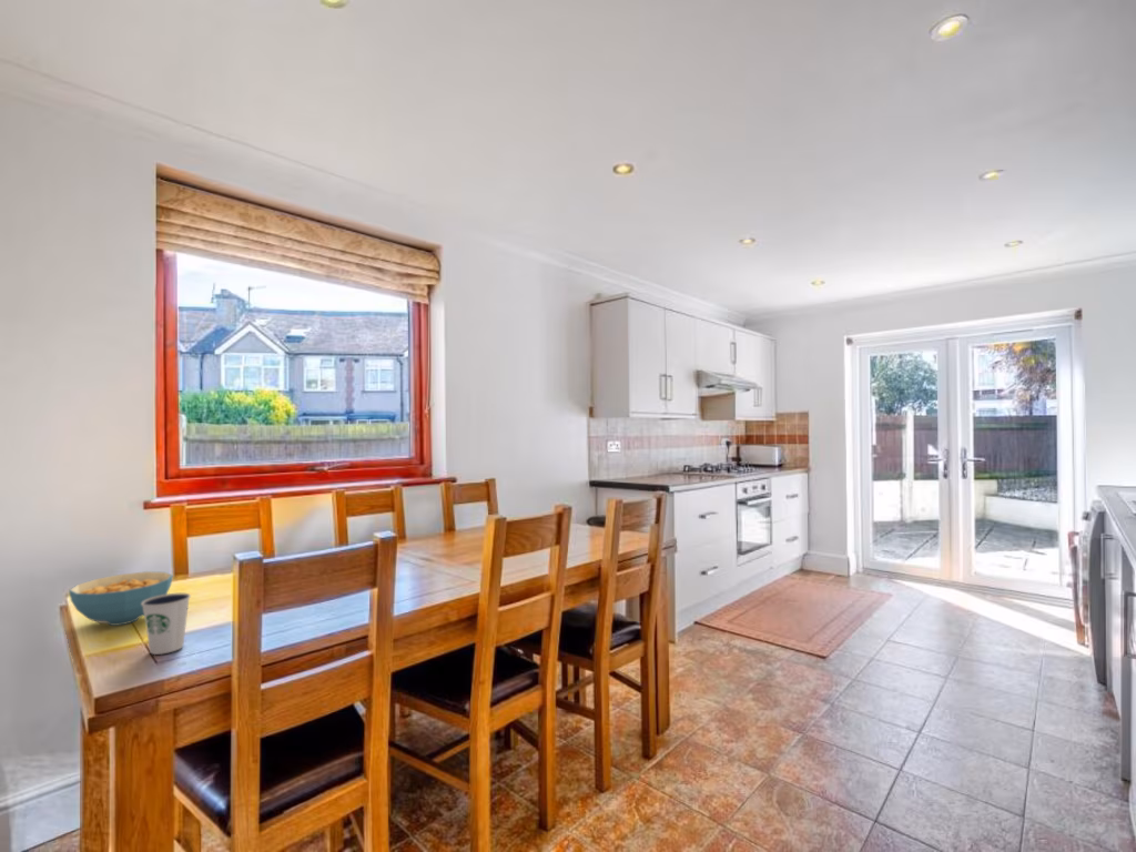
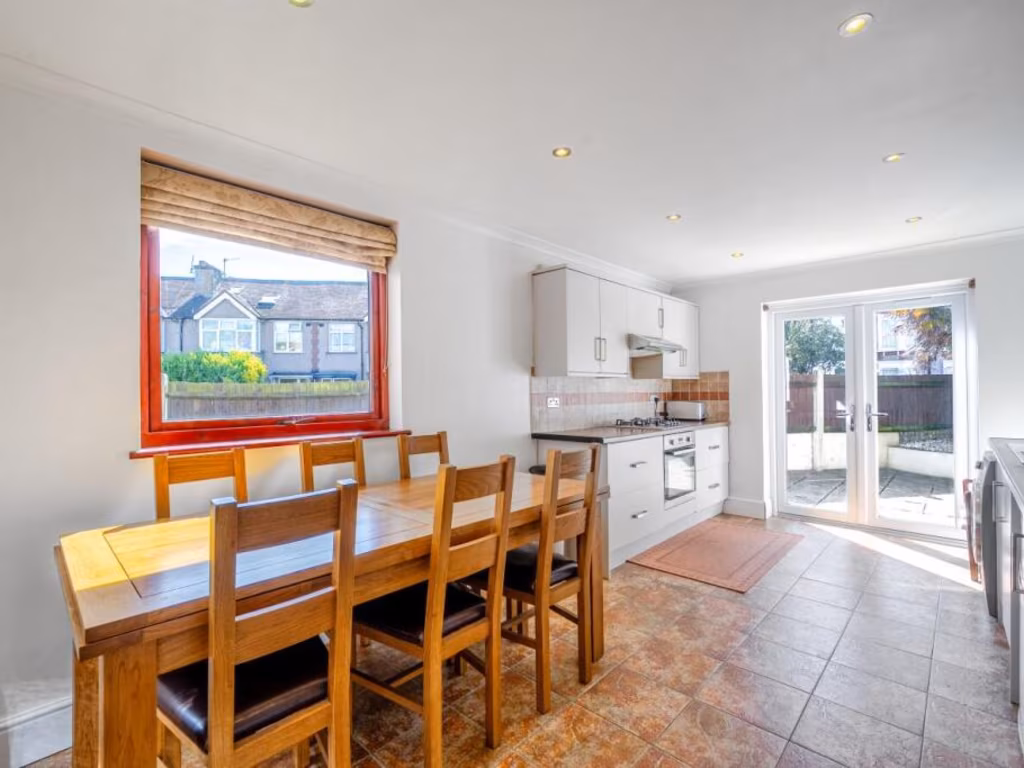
- cereal bowl [68,570,174,627]
- dixie cup [141,592,192,656]
